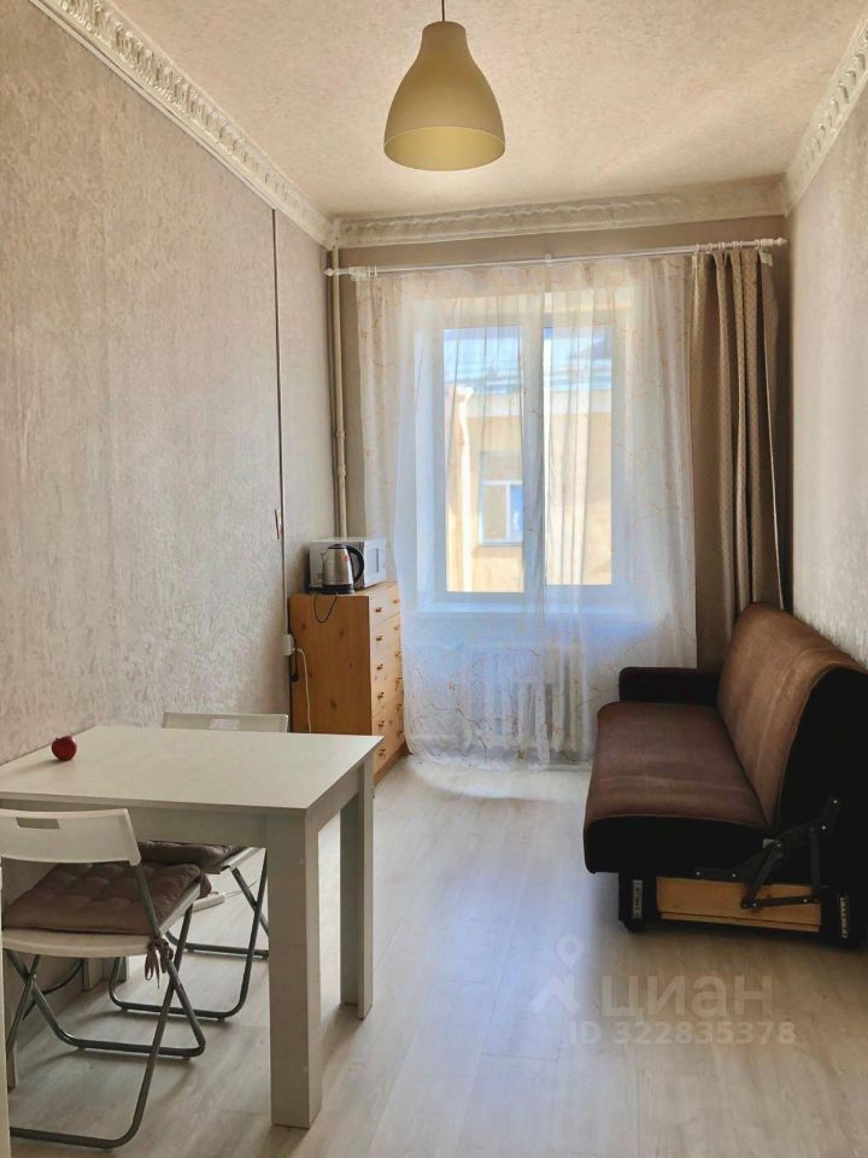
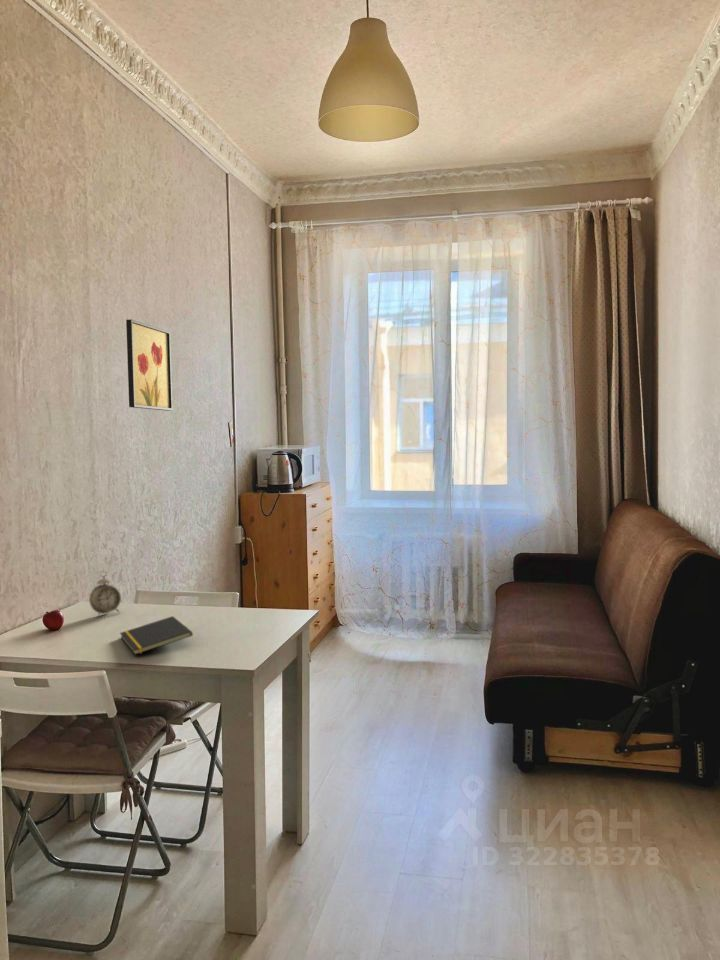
+ notepad [119,615,194,656]
+ alarm clock [88,570,122,617]
+ wall art [125,318,173,412]
